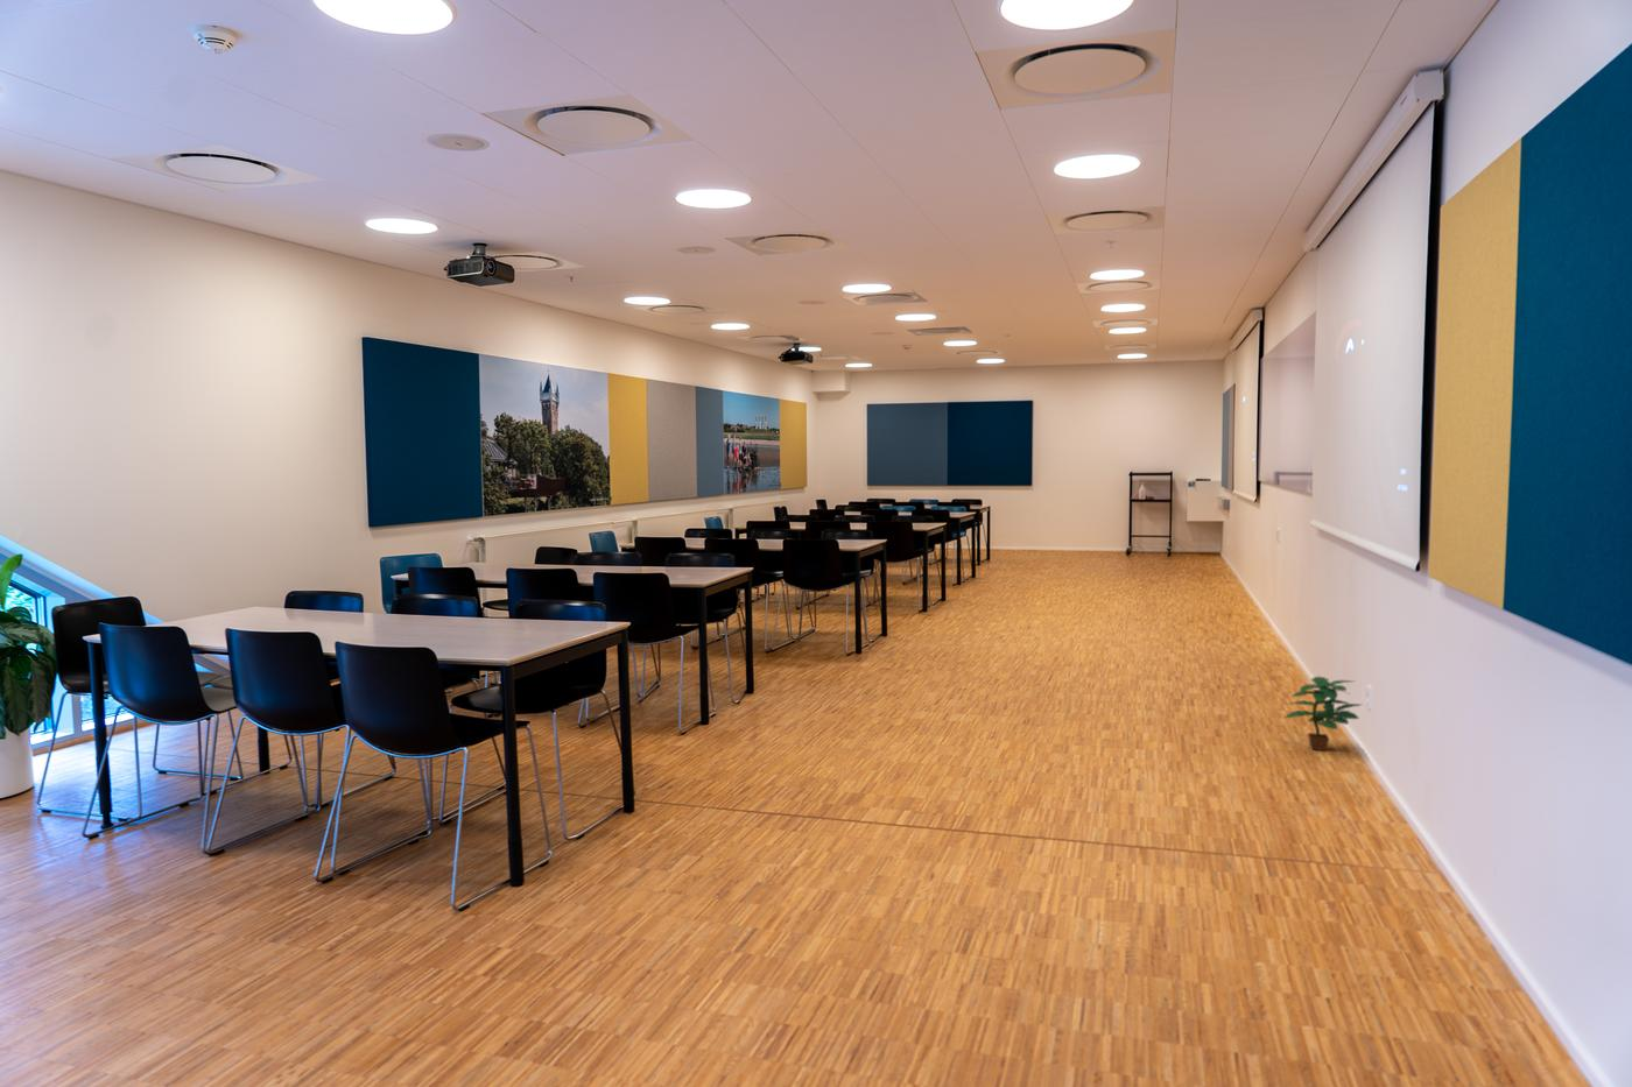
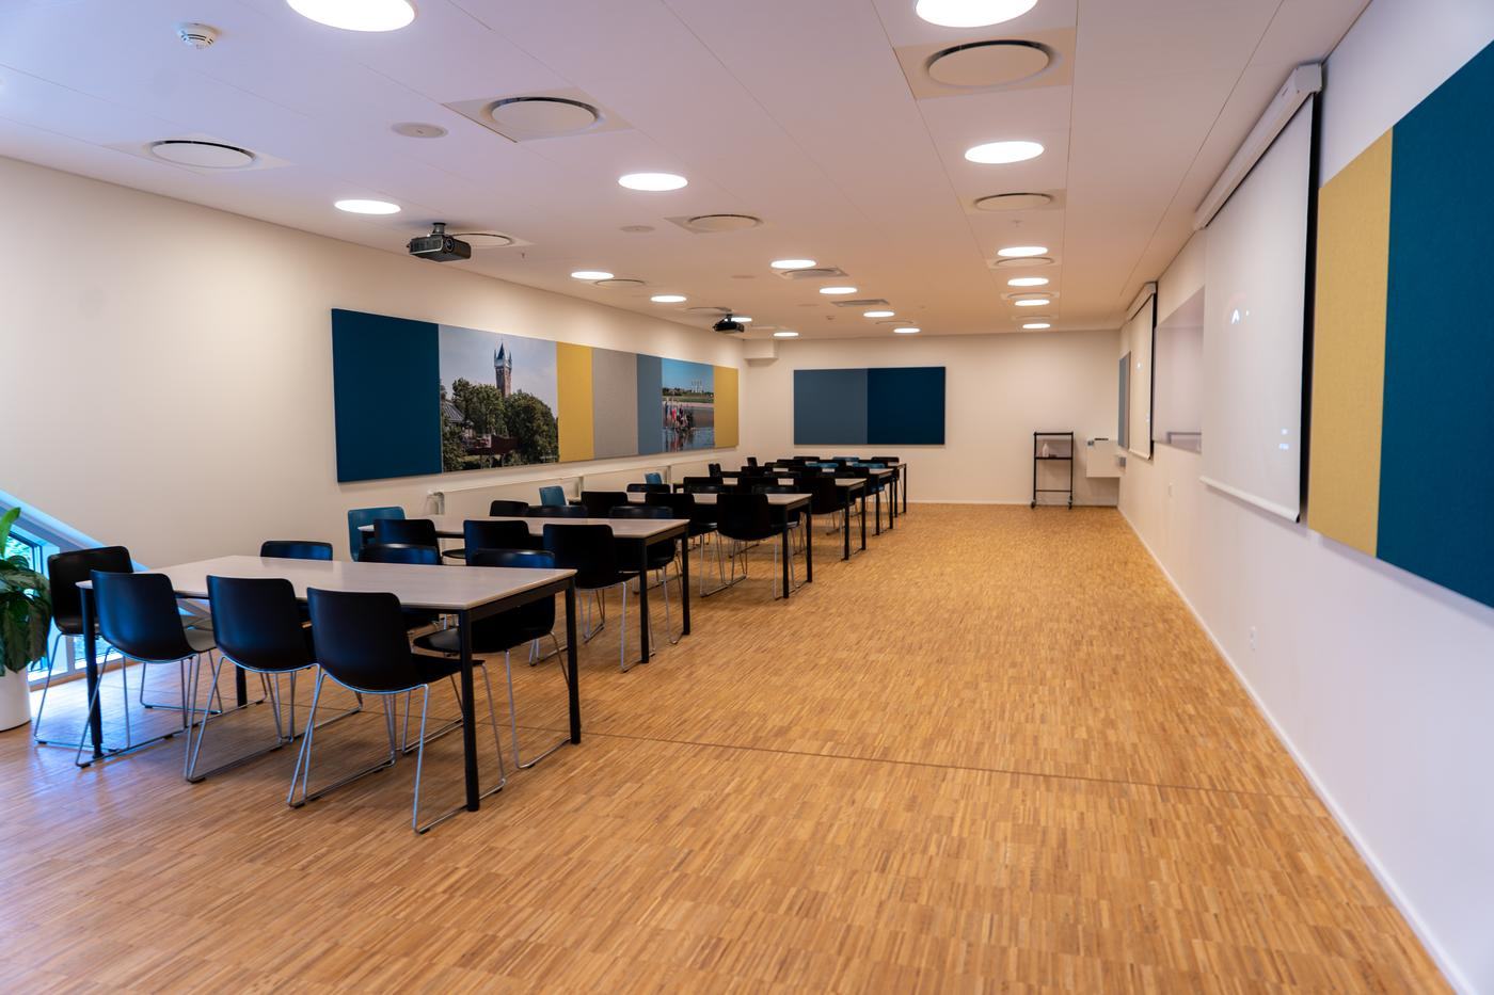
- potted plant [1284,676,1361,751]
